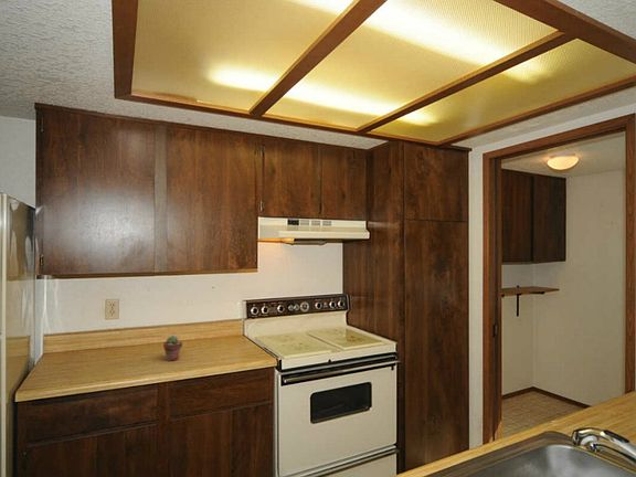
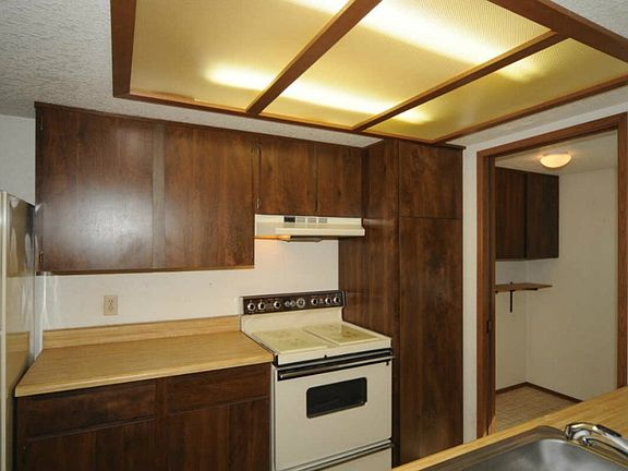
- potted succulent [162,335,183,362]
